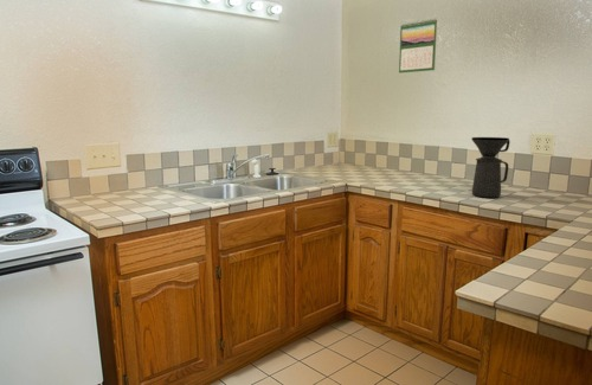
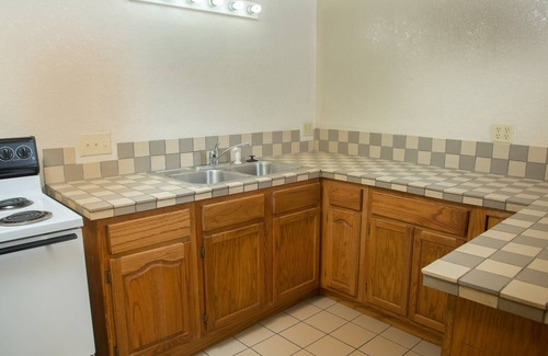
- calendar [398,18,438,75]
- coffee maker [470,136,511,199]
